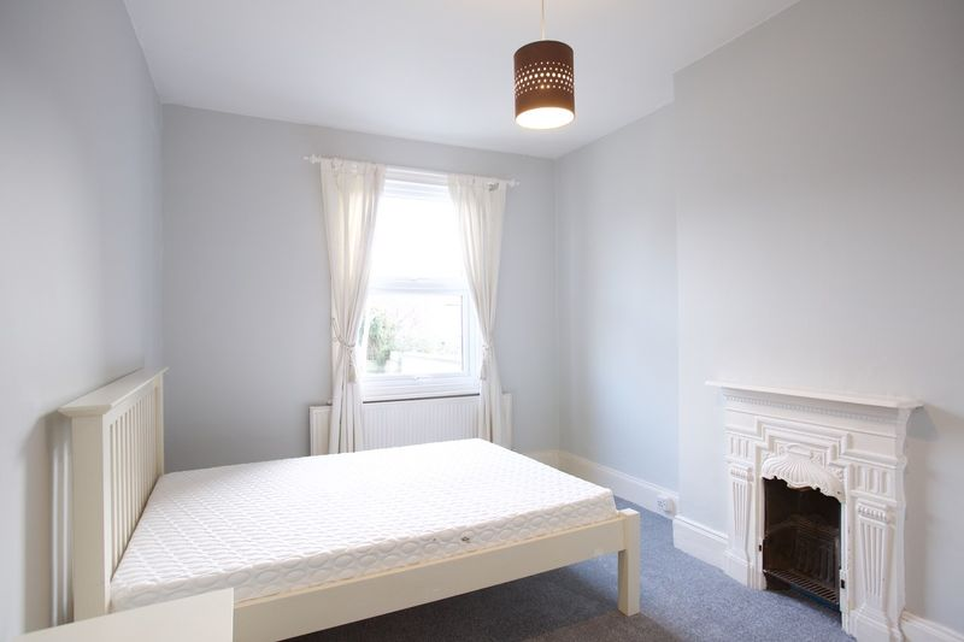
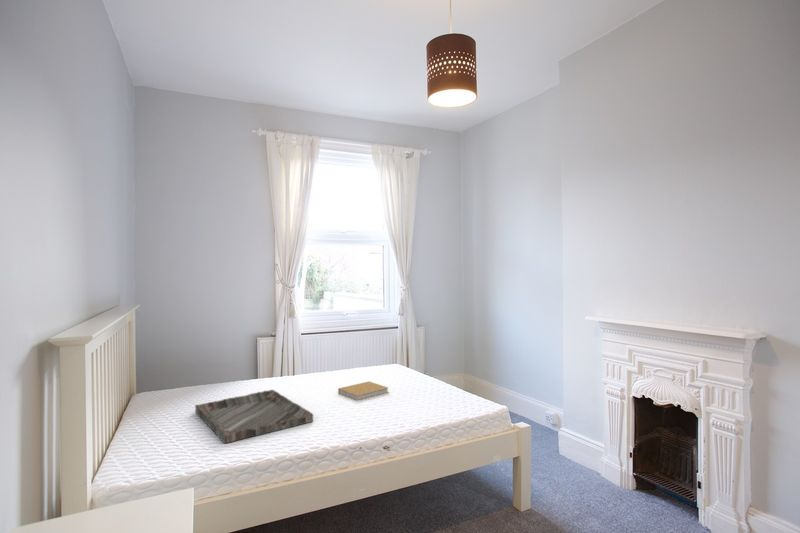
+ tray [194,389,314,444]
+ book [337,380,389,402]
